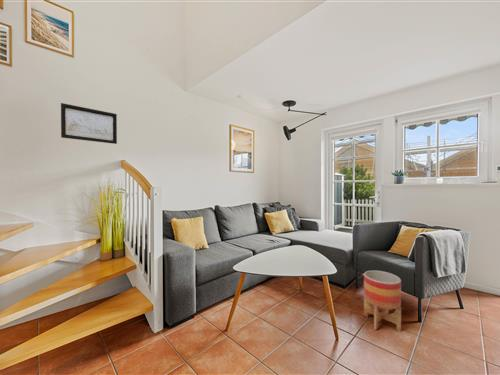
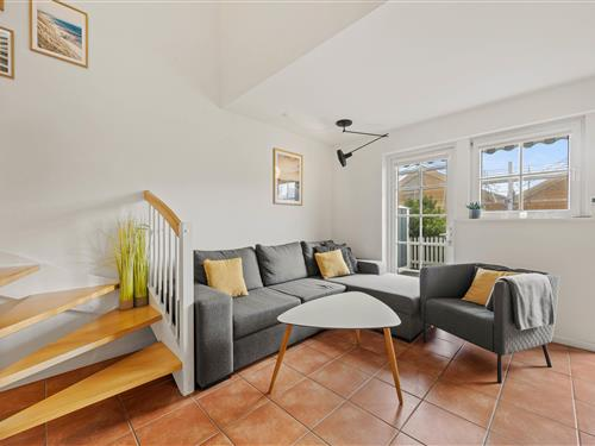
- wall art [60,102,118,145]
- planter [363,270,402,332]
